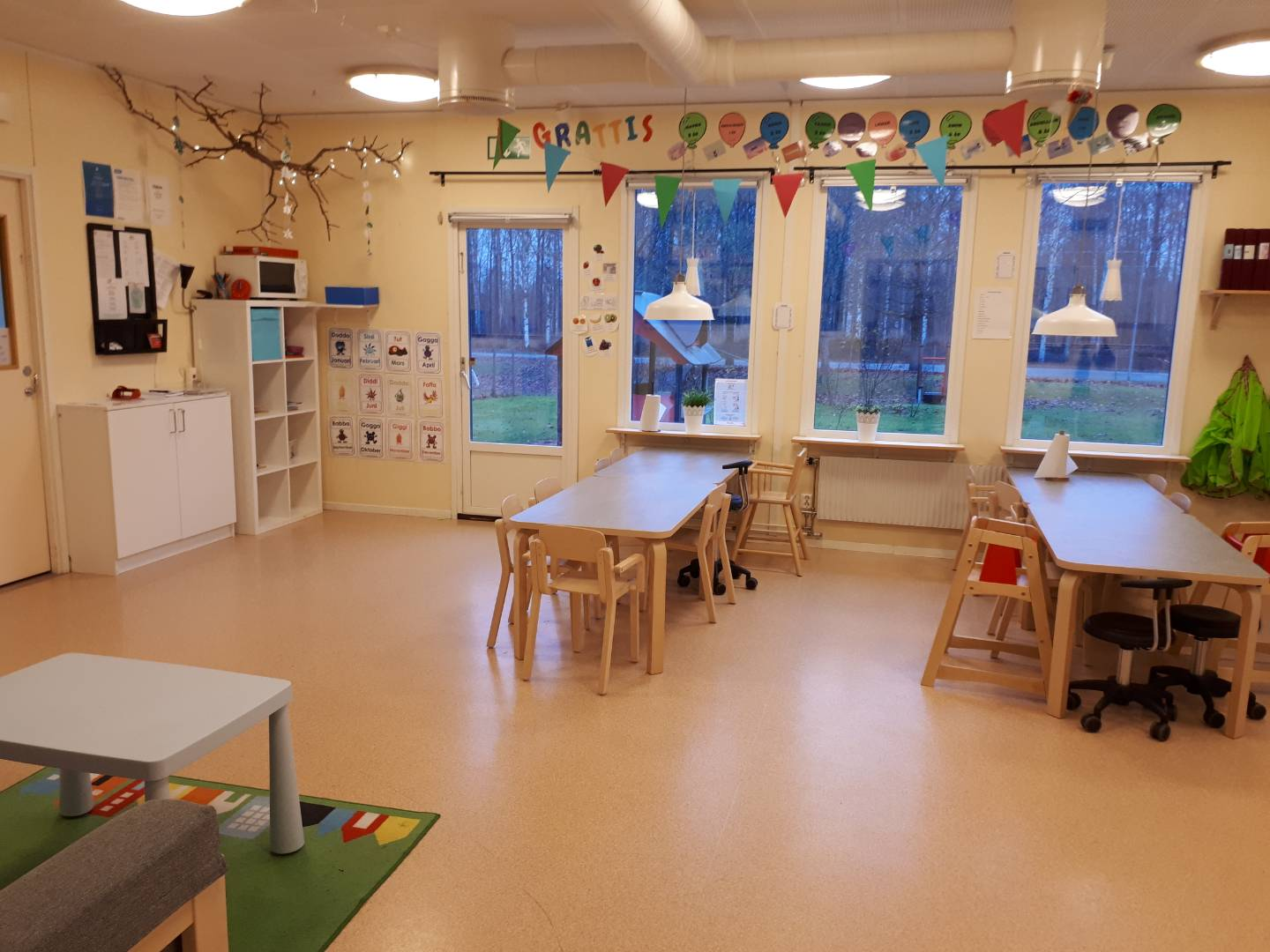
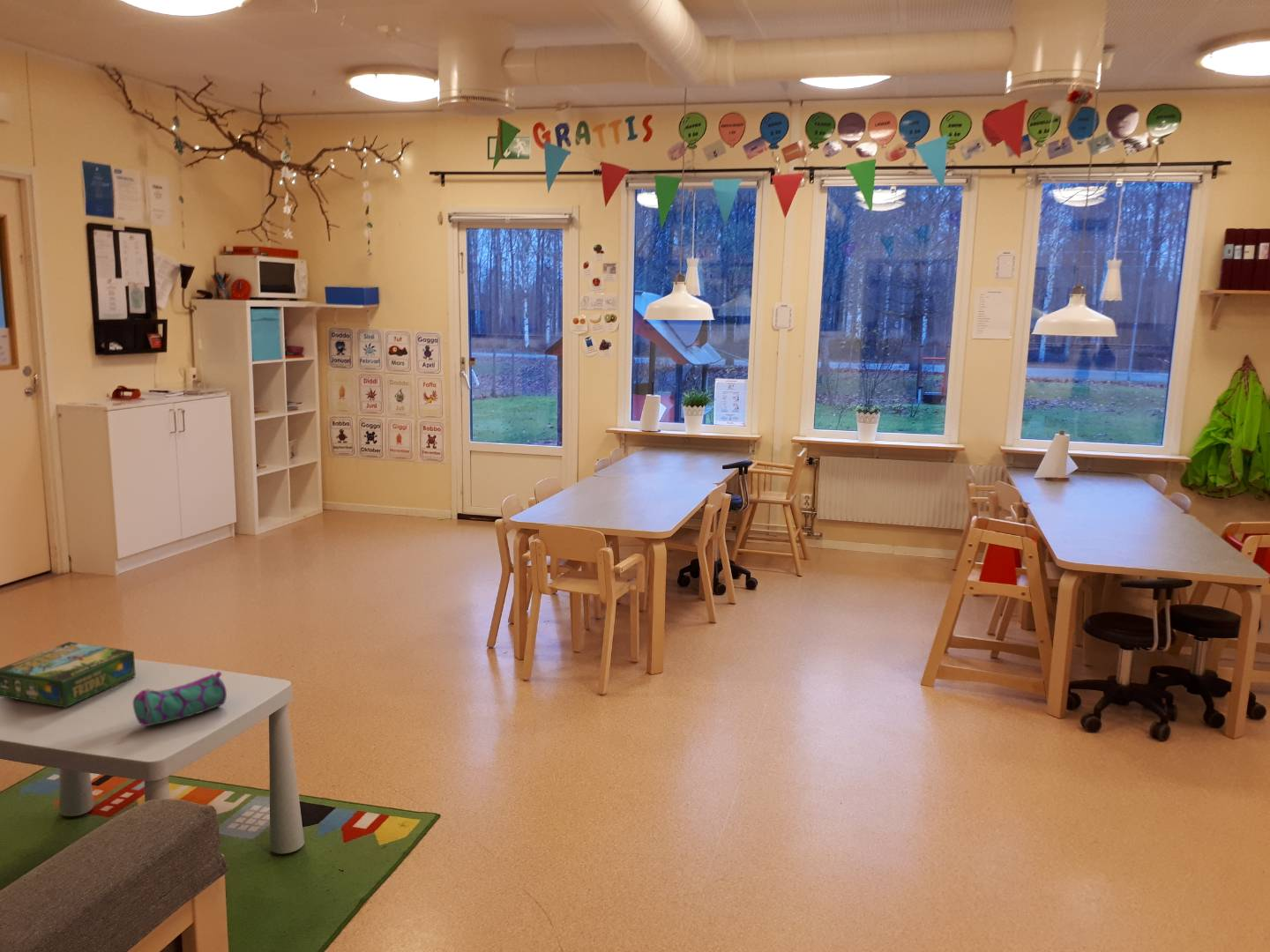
+ board game [0,641,137,709]
+ pencil case [132,670,228,727]
